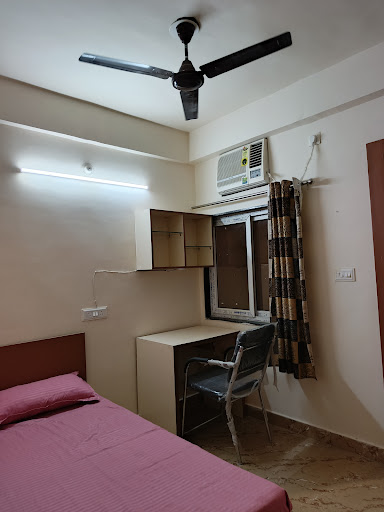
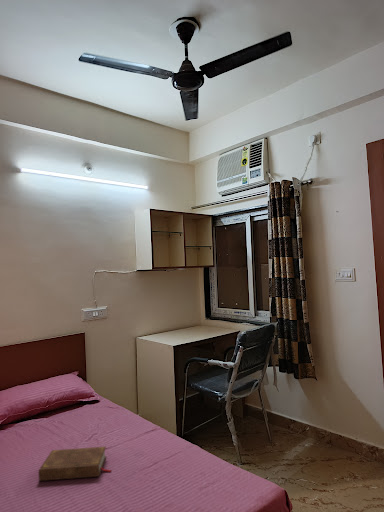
+ book [38,446,112,482]
